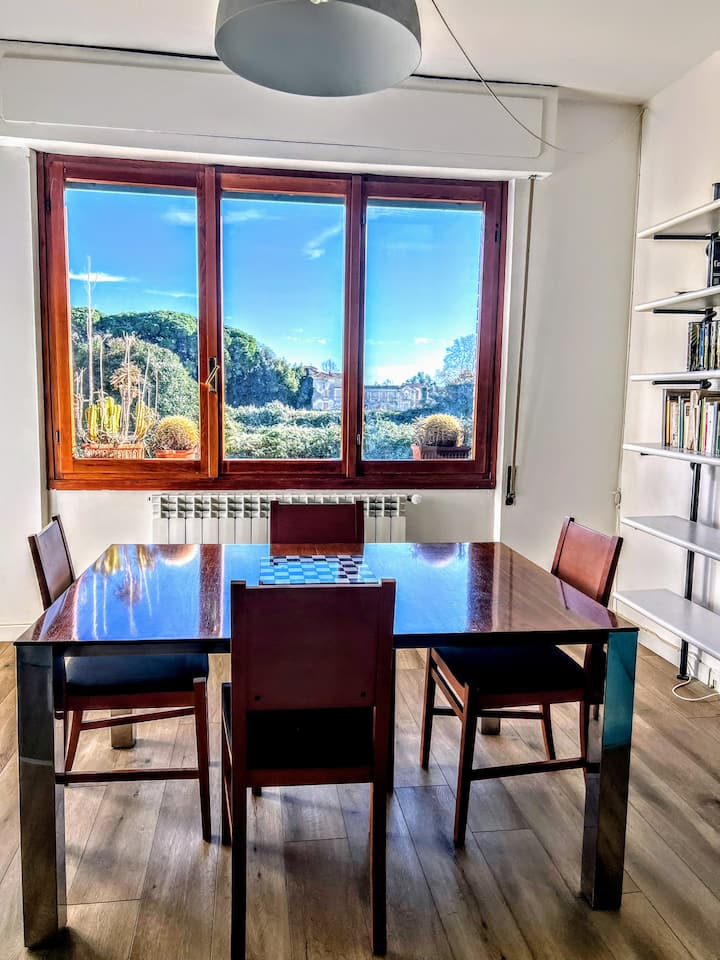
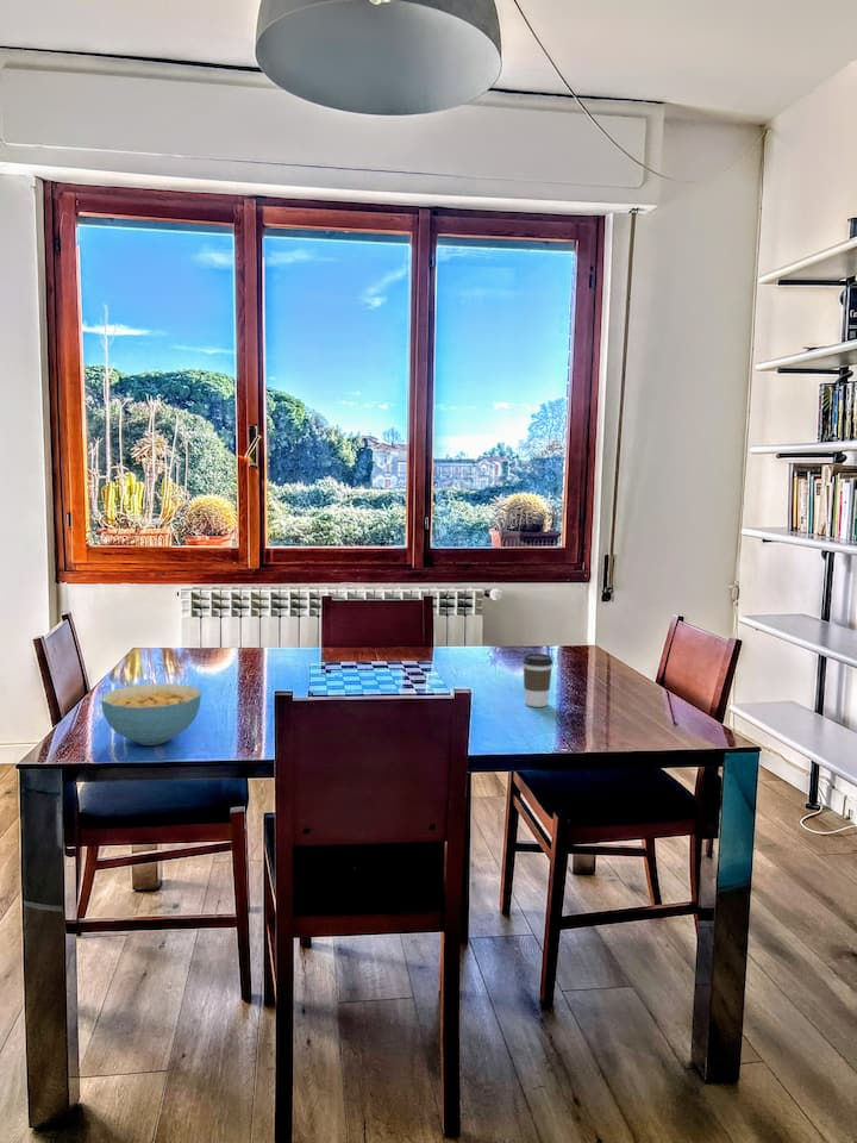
+ coffee cup [521,652,553,708]
+ cereal bowl [100,682,202,747]
